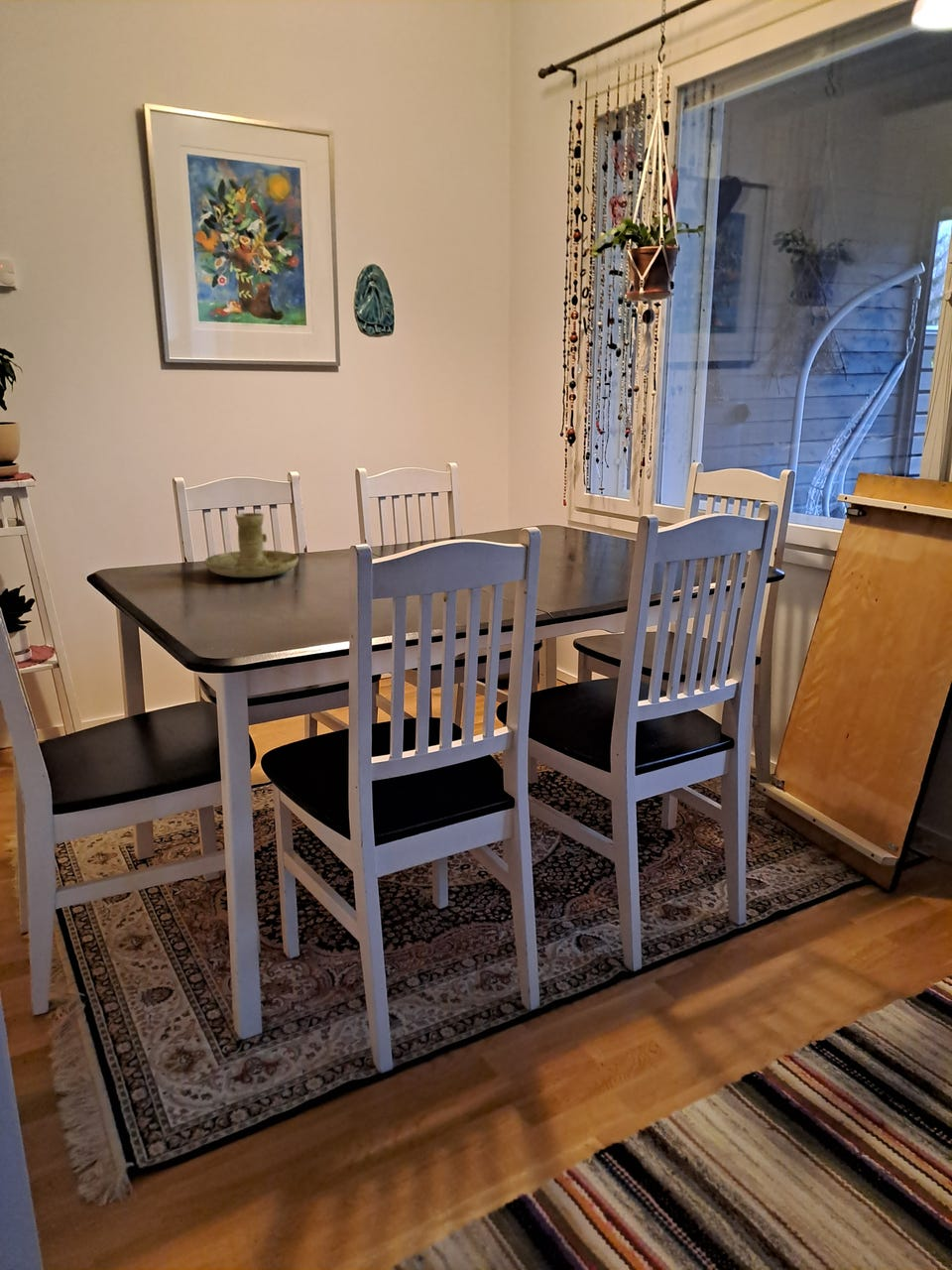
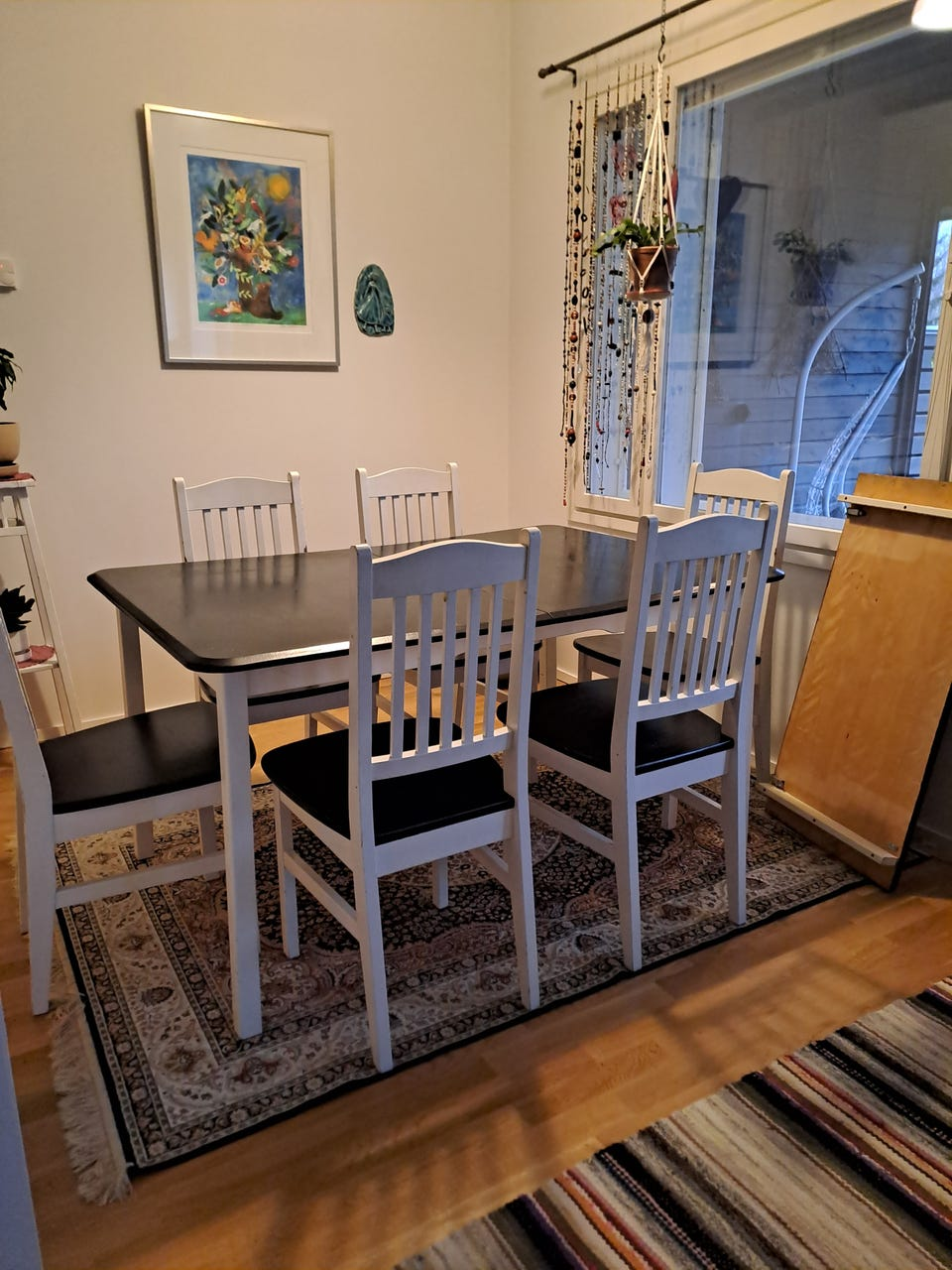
- candle holder [204,512,299,578]
